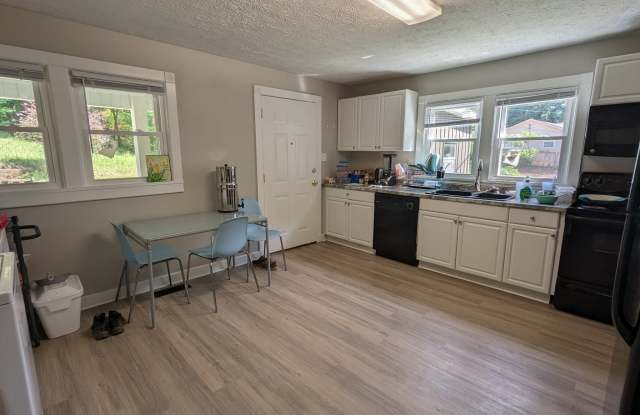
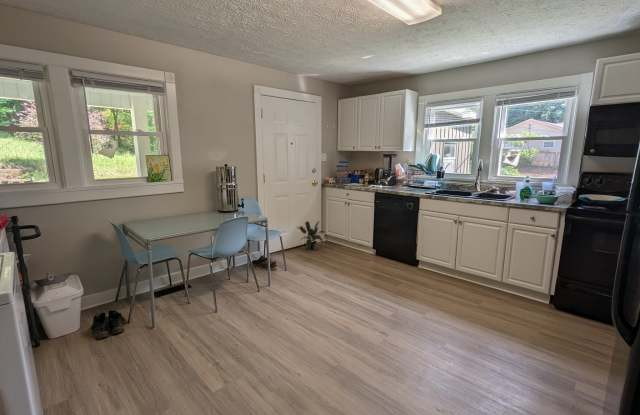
+ potted plant [295,220,326,251]
